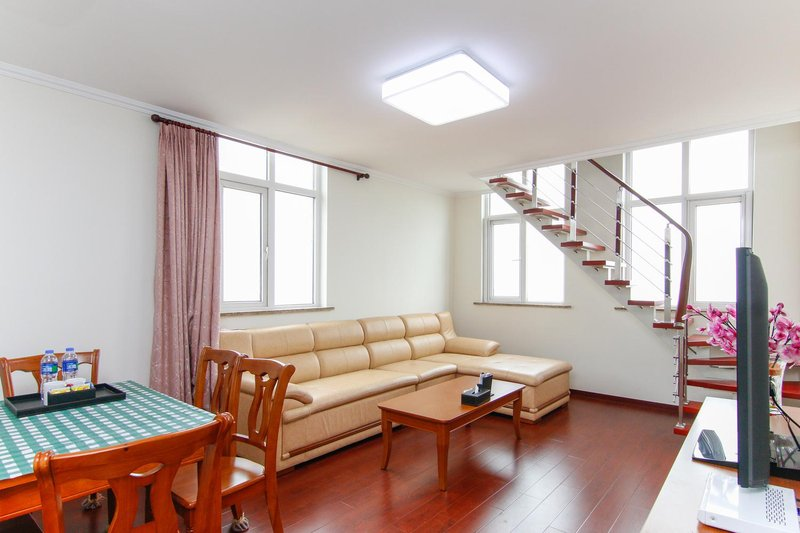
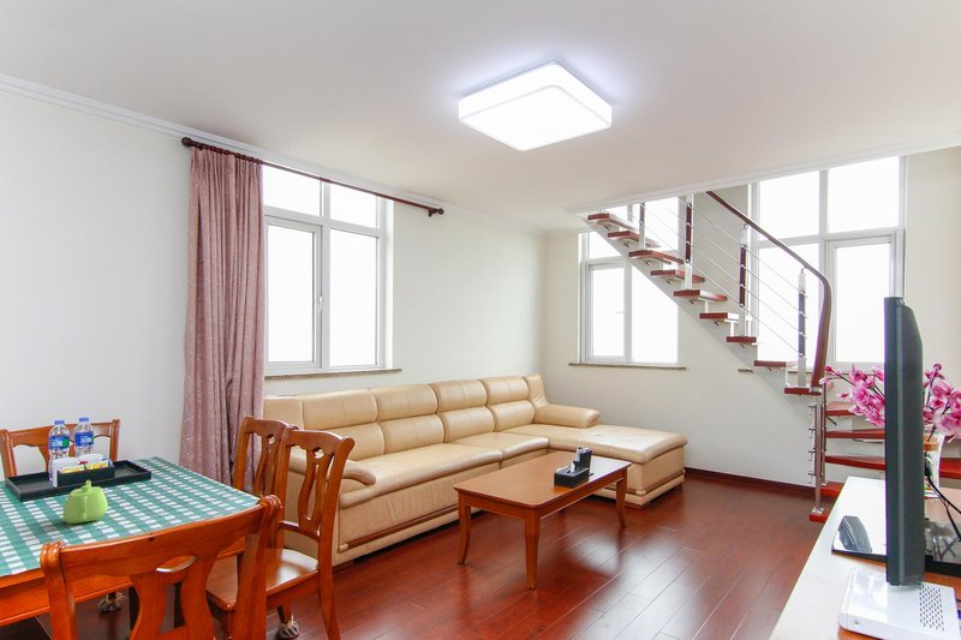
+ teapot [61,479,108,525]
